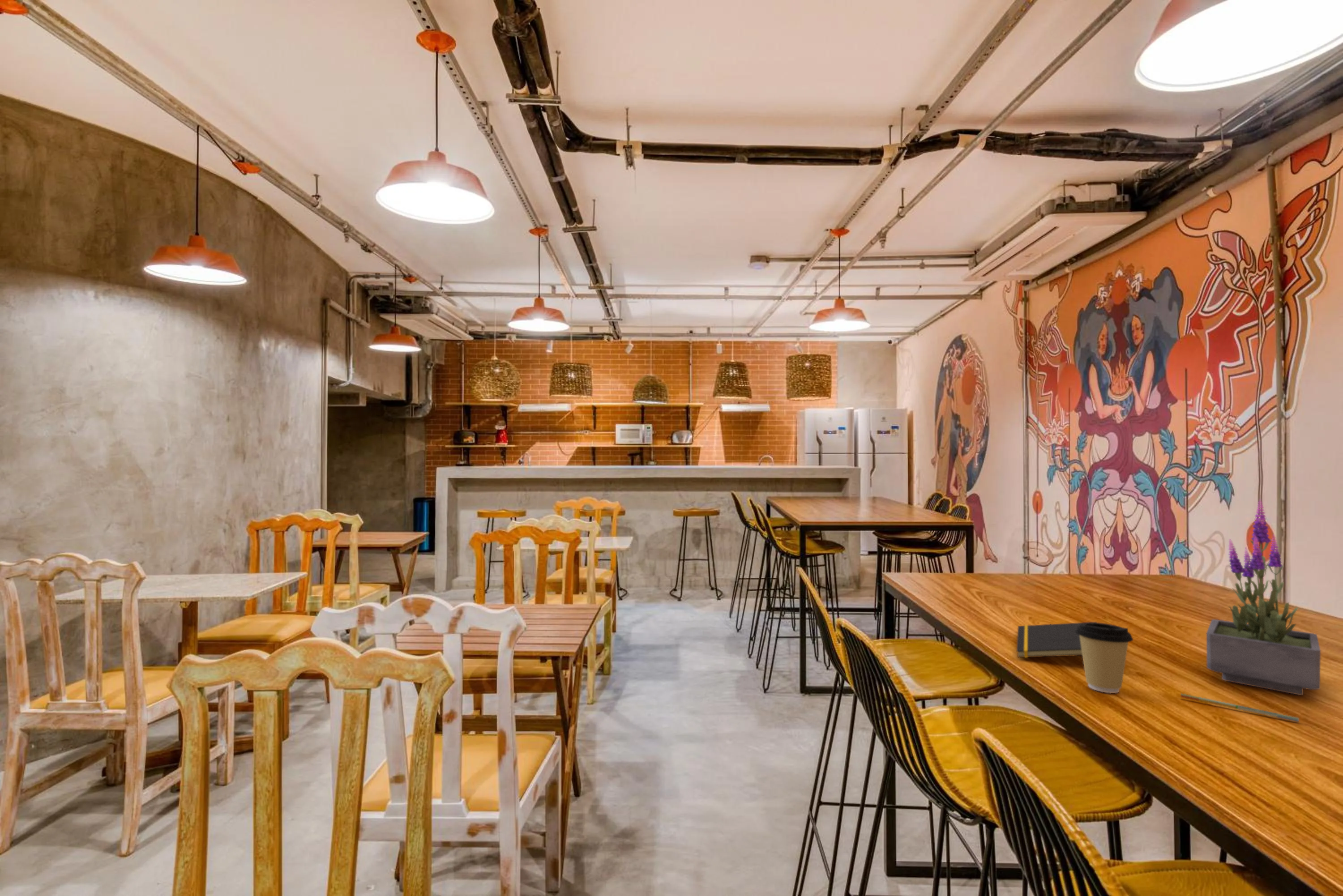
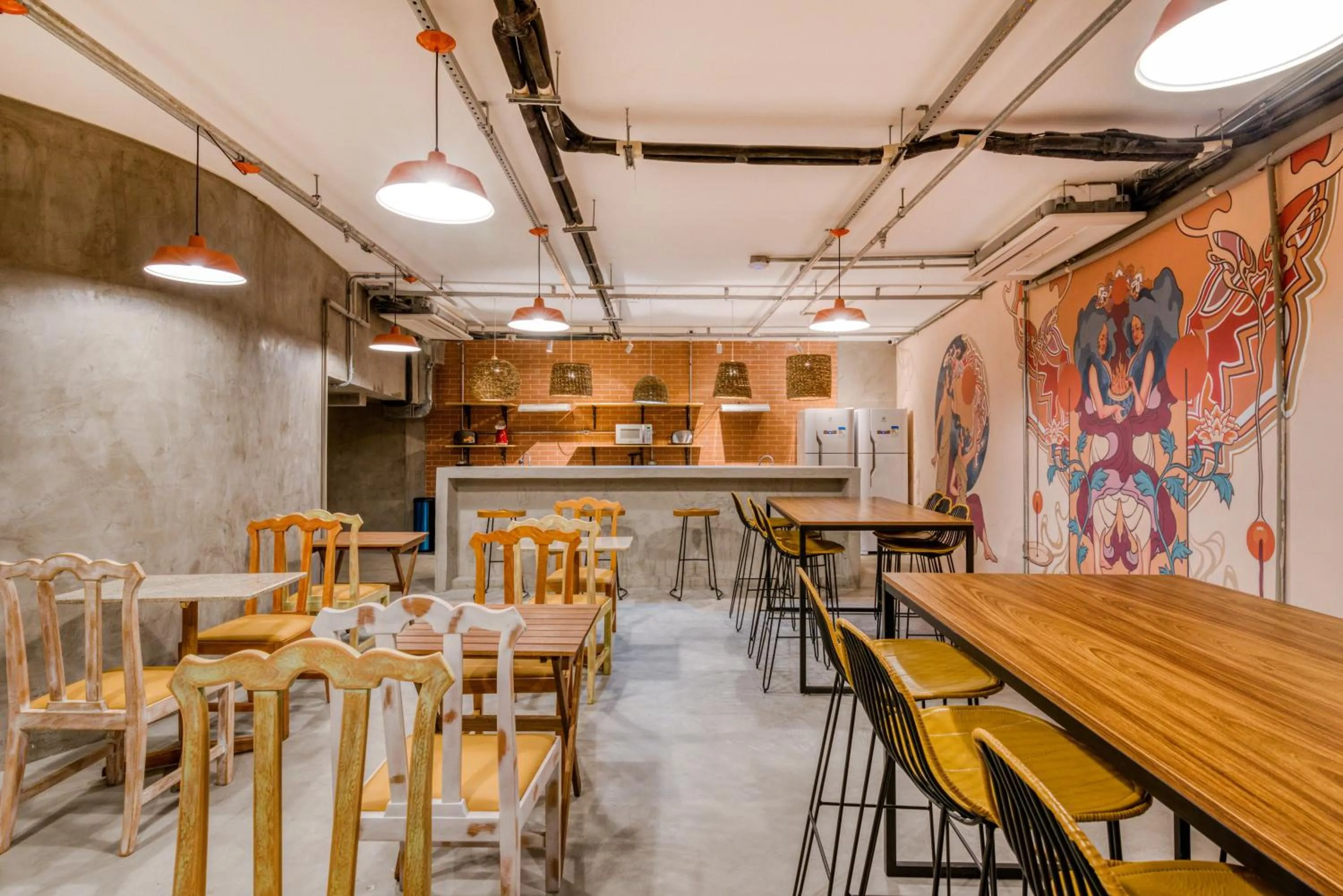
- coffee cup [1075,622,1133,694]
- notepad [1016,621,1097,658]
- potted plant [1206,499,1321,695]
- pen [1180,693,1300,723]
